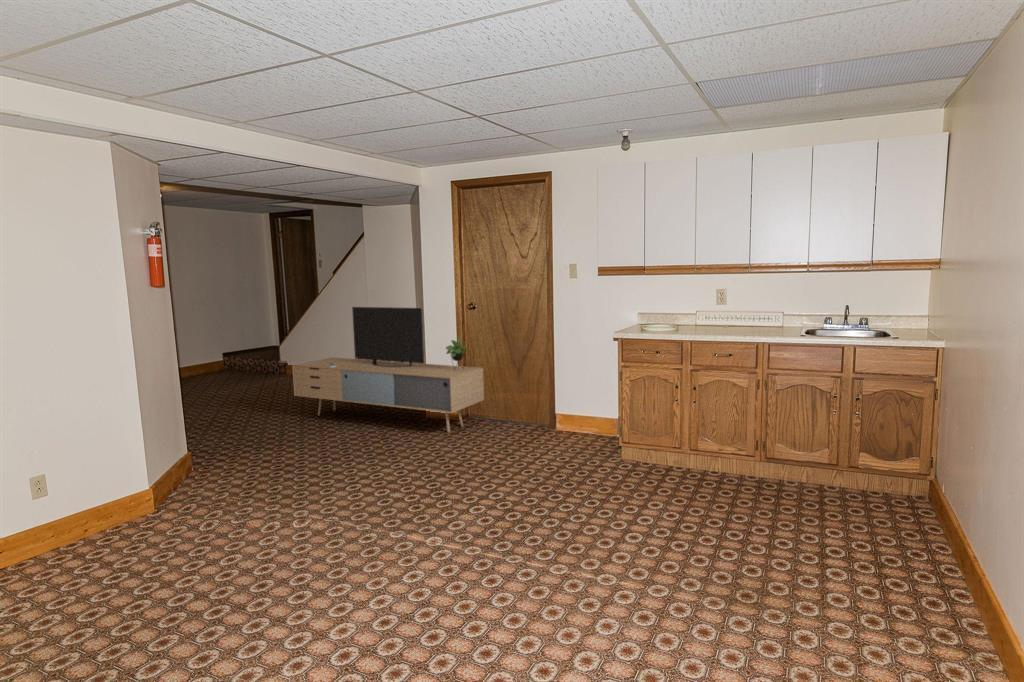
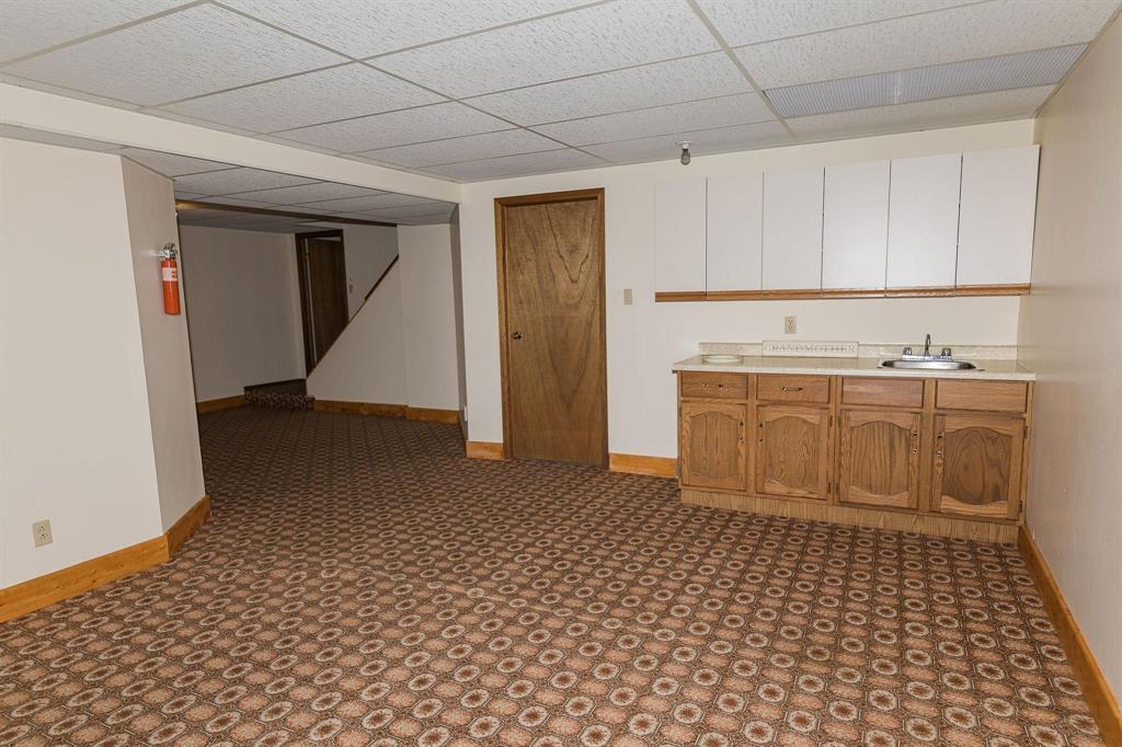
- media console [291,306,485,433]
